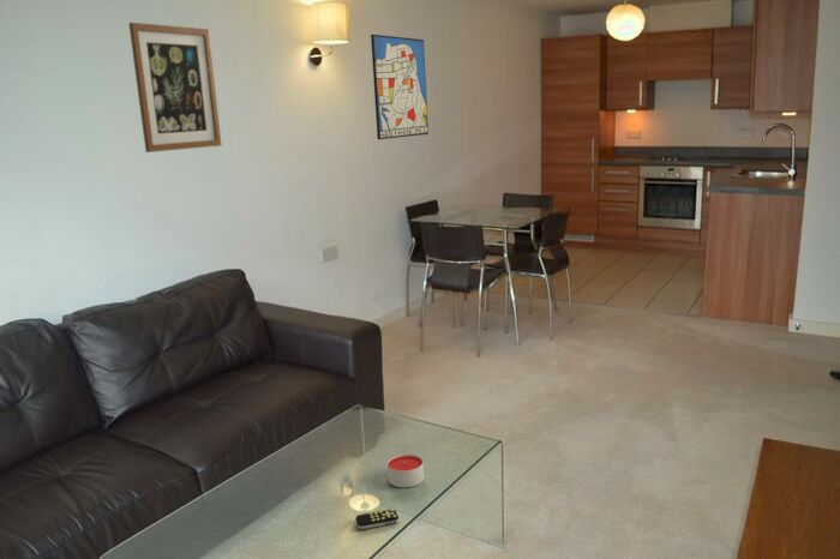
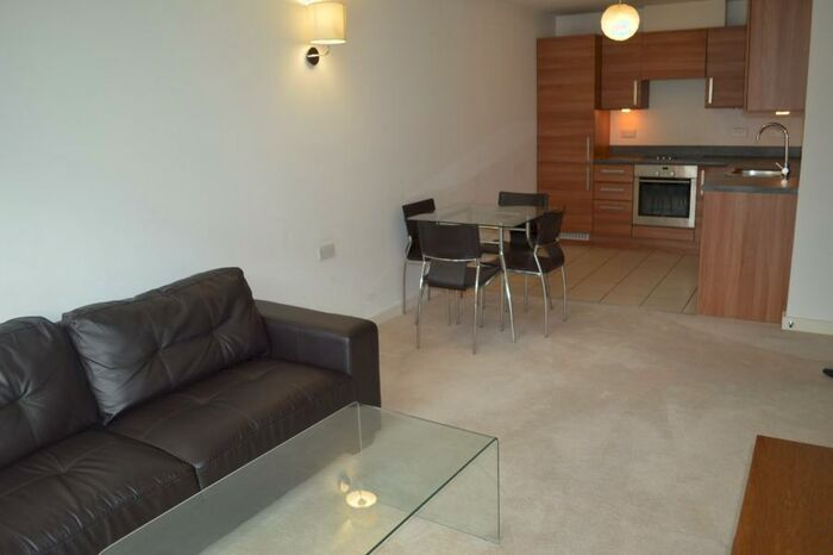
- wall art [370,34,430,140]
- remote control [354,507,400,530]
- wall art [127,22,222,154]
- candle [386,453,425,488]
